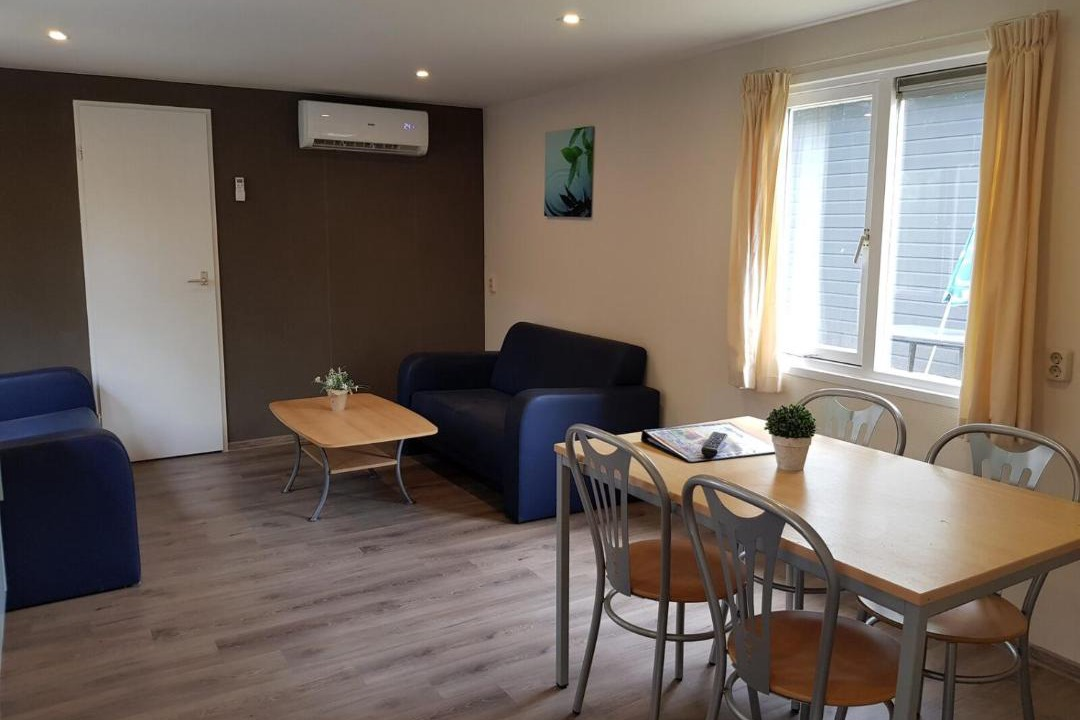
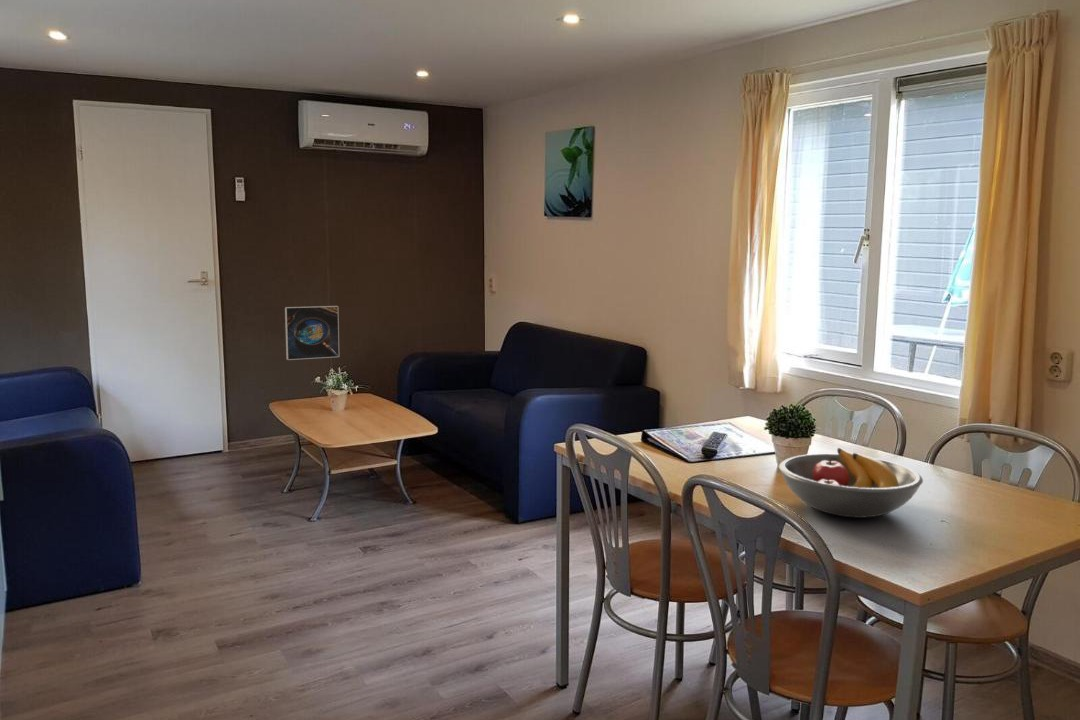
+ fruit bowl [778,447,924,519]
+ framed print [284,305,340,361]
